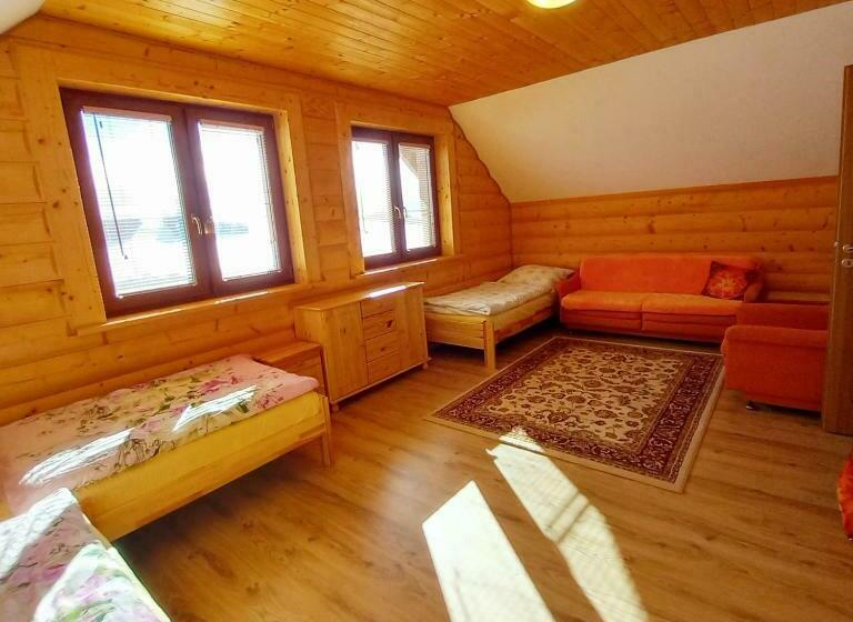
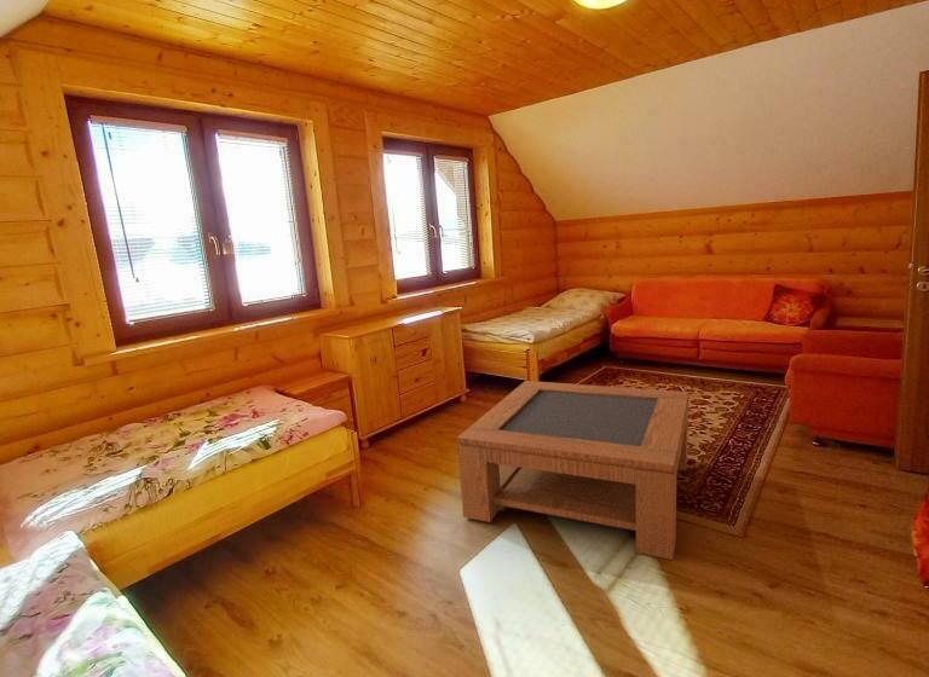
+ coffee table [456,380,689,561]
